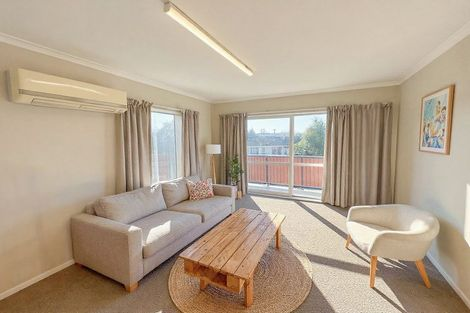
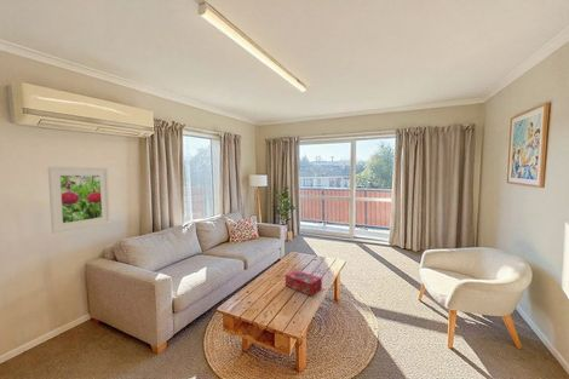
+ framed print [47,166,111,234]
+ tissue box [284,269,323,297]
